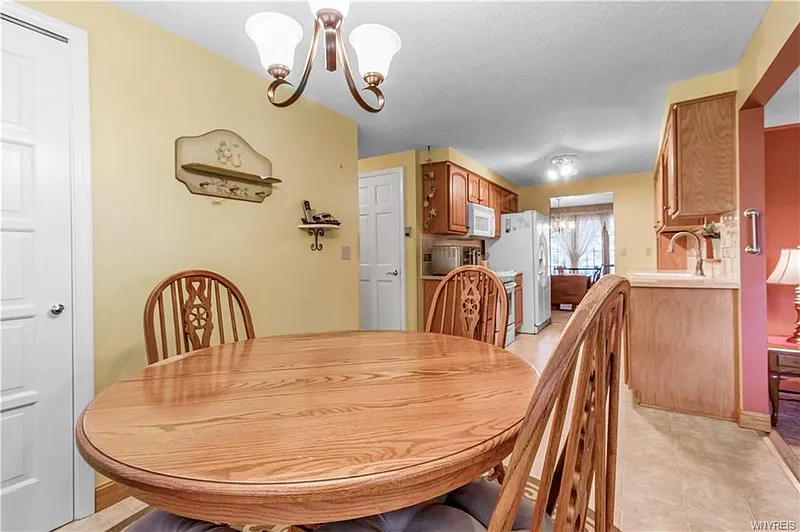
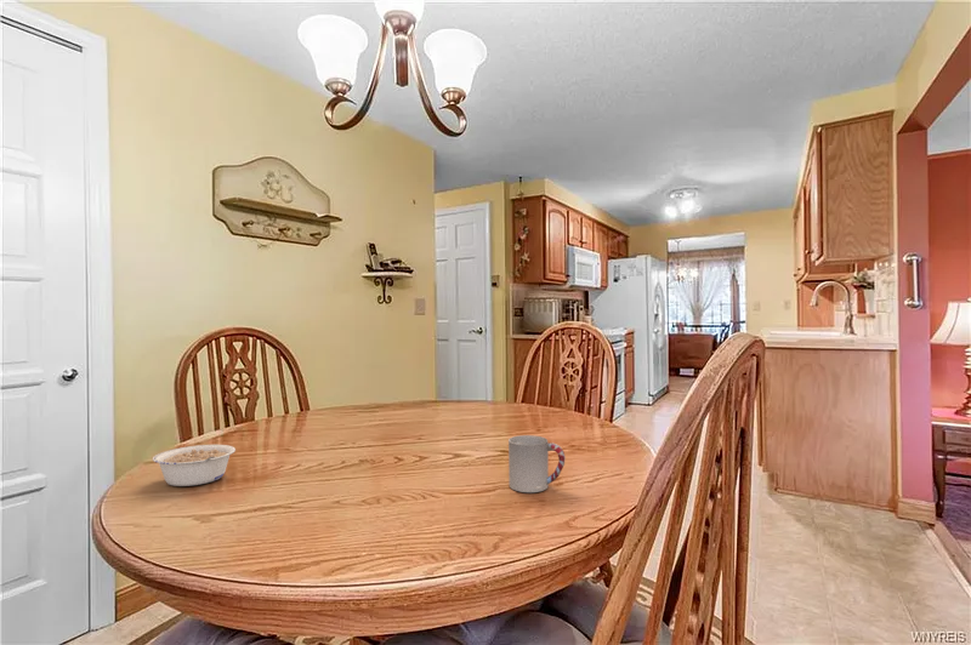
+ cup [507,434,567,493]
+ legume [152,444,237,487]
